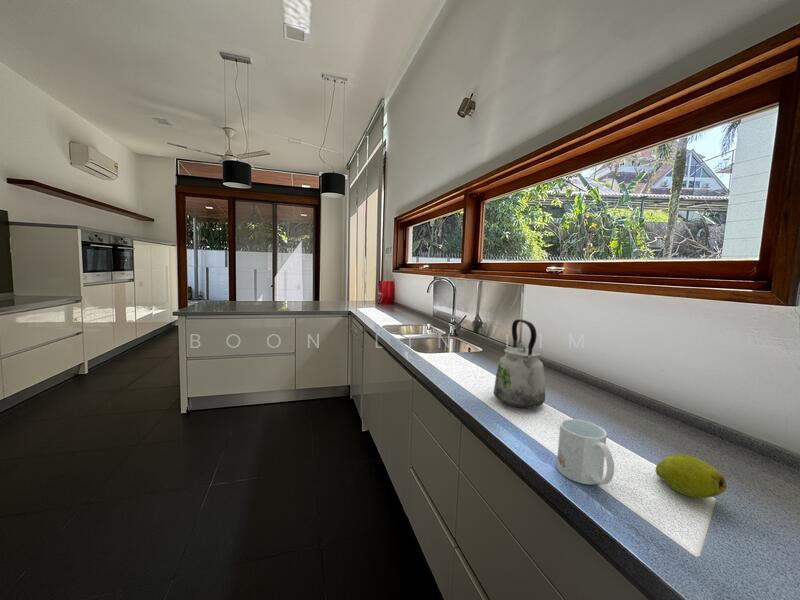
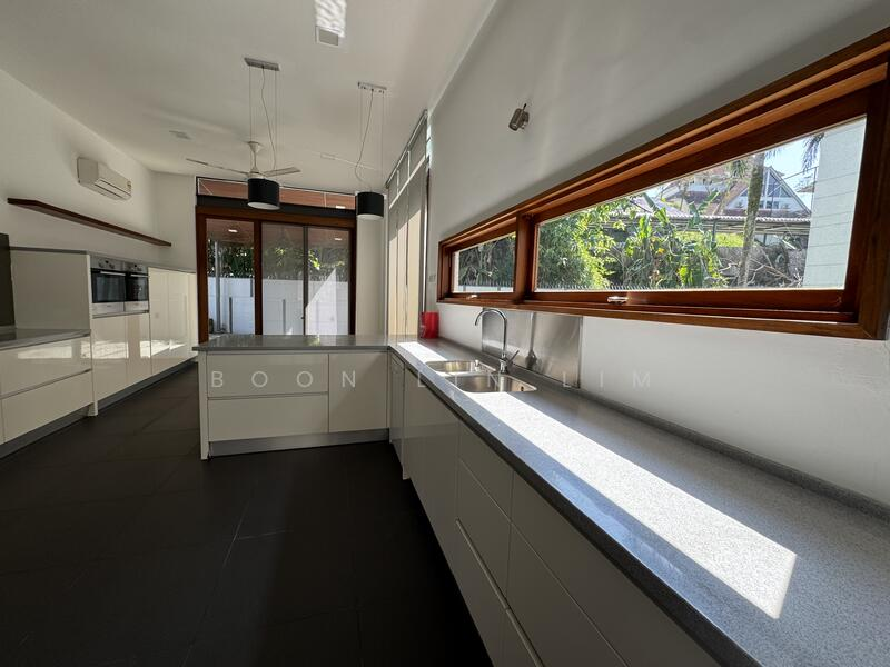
- kettle [493,318,546,409]
- fruit [655,453,728,499]
- mug [556,418,615,486]
